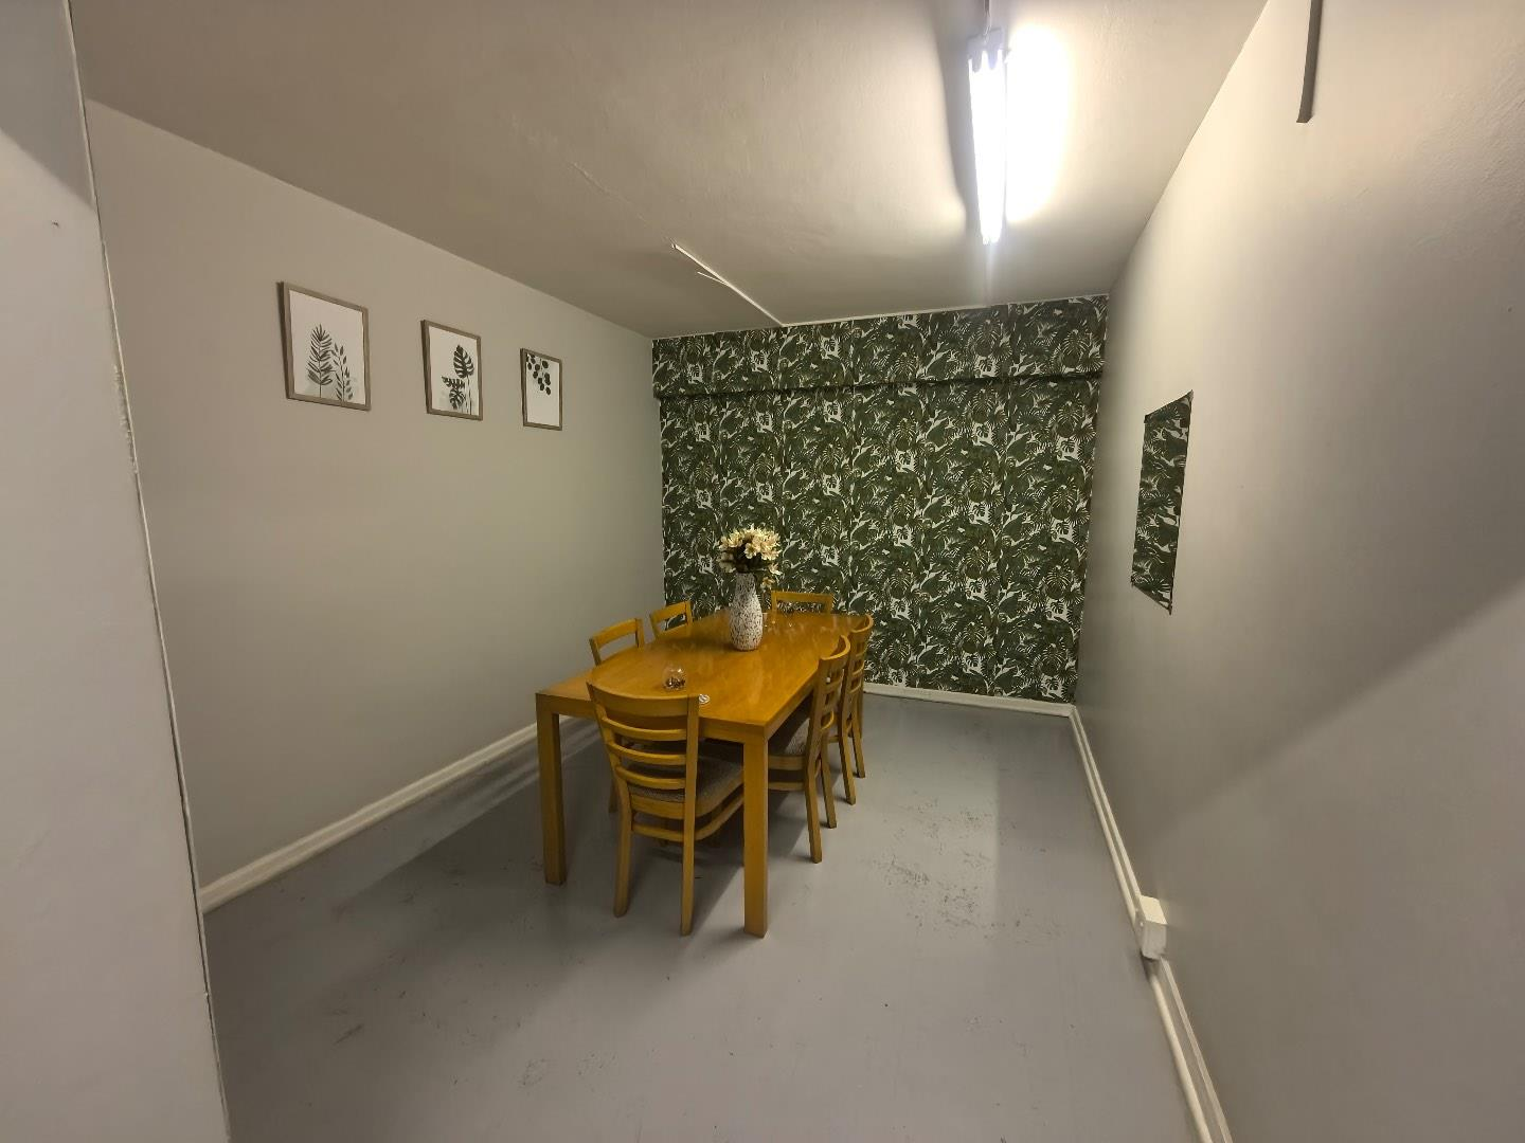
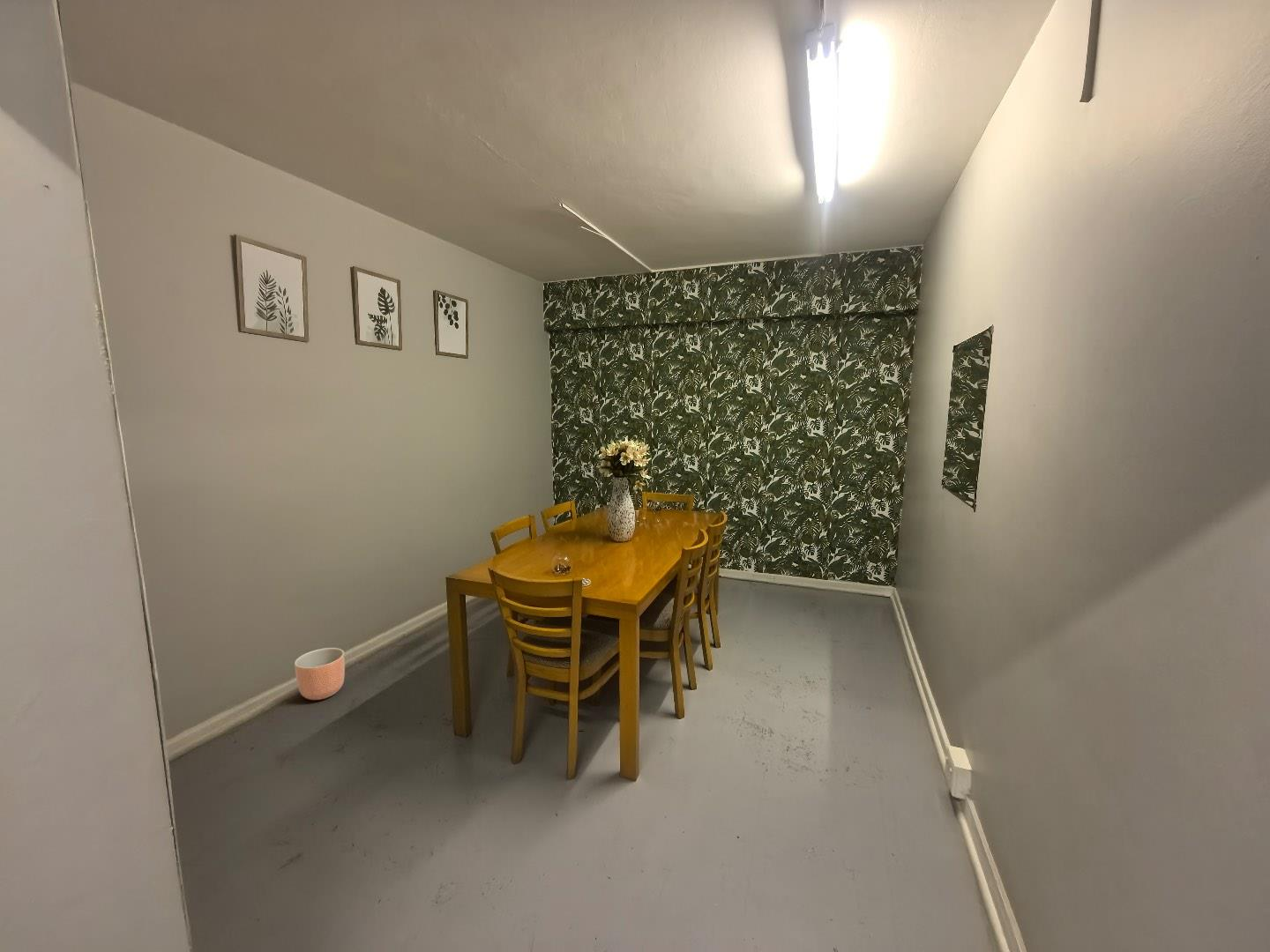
+ planter [294,647,346,701]
